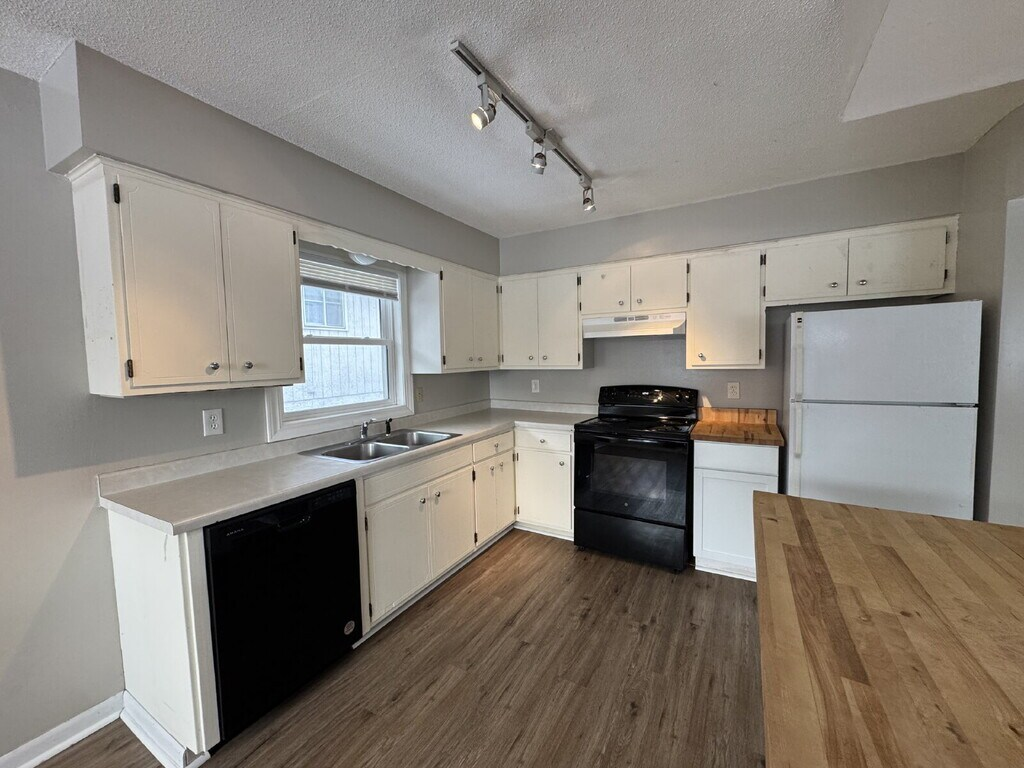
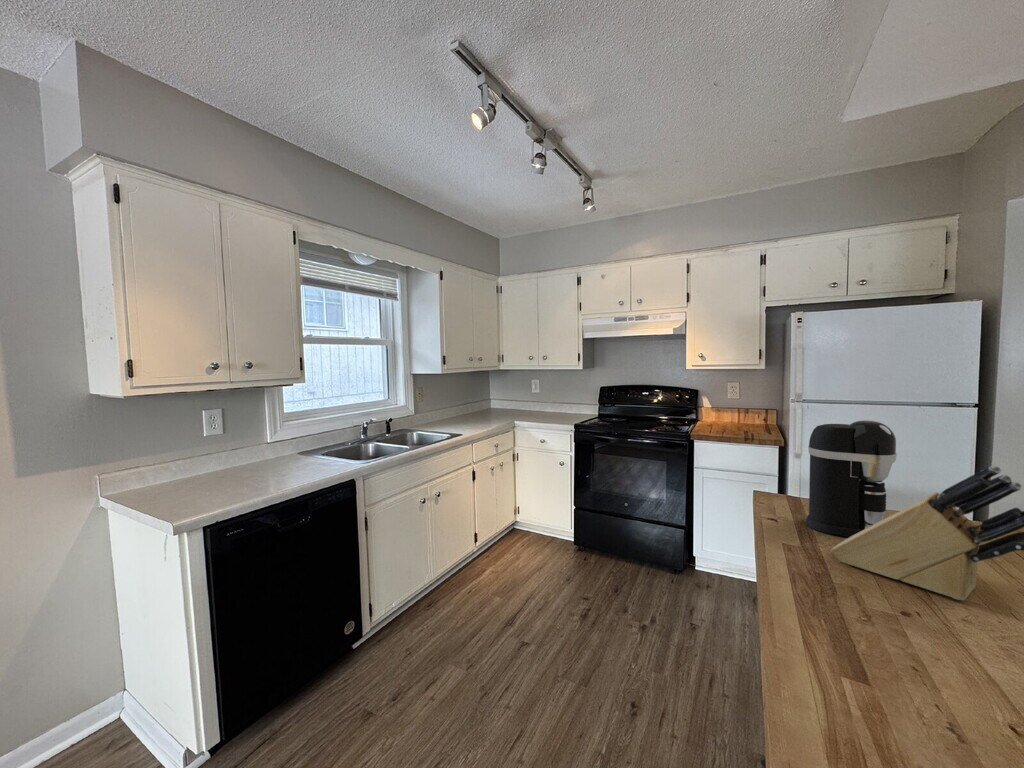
+ knife block [830,465,1024,602]
+ coffee maker [805,419,898,538]
